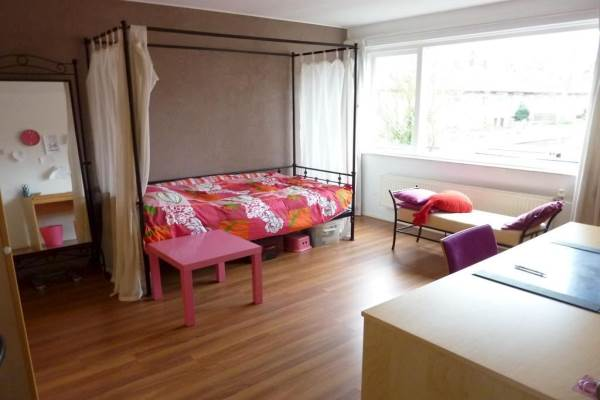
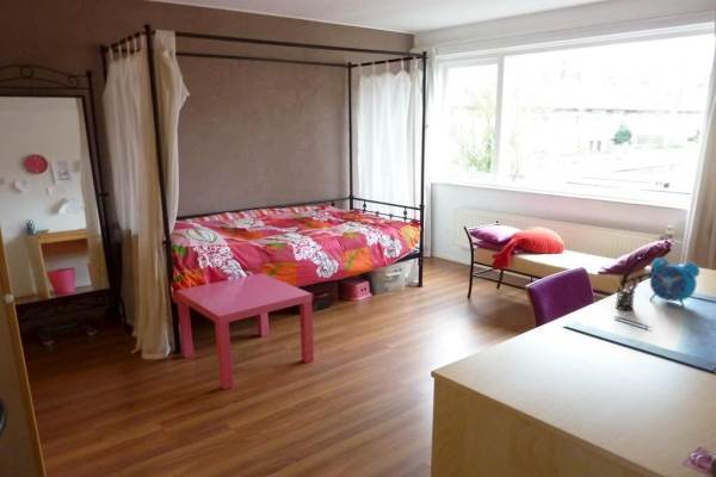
+ alarm clock [648,252,700,309]
+ pen holder [615,277,638,311]
